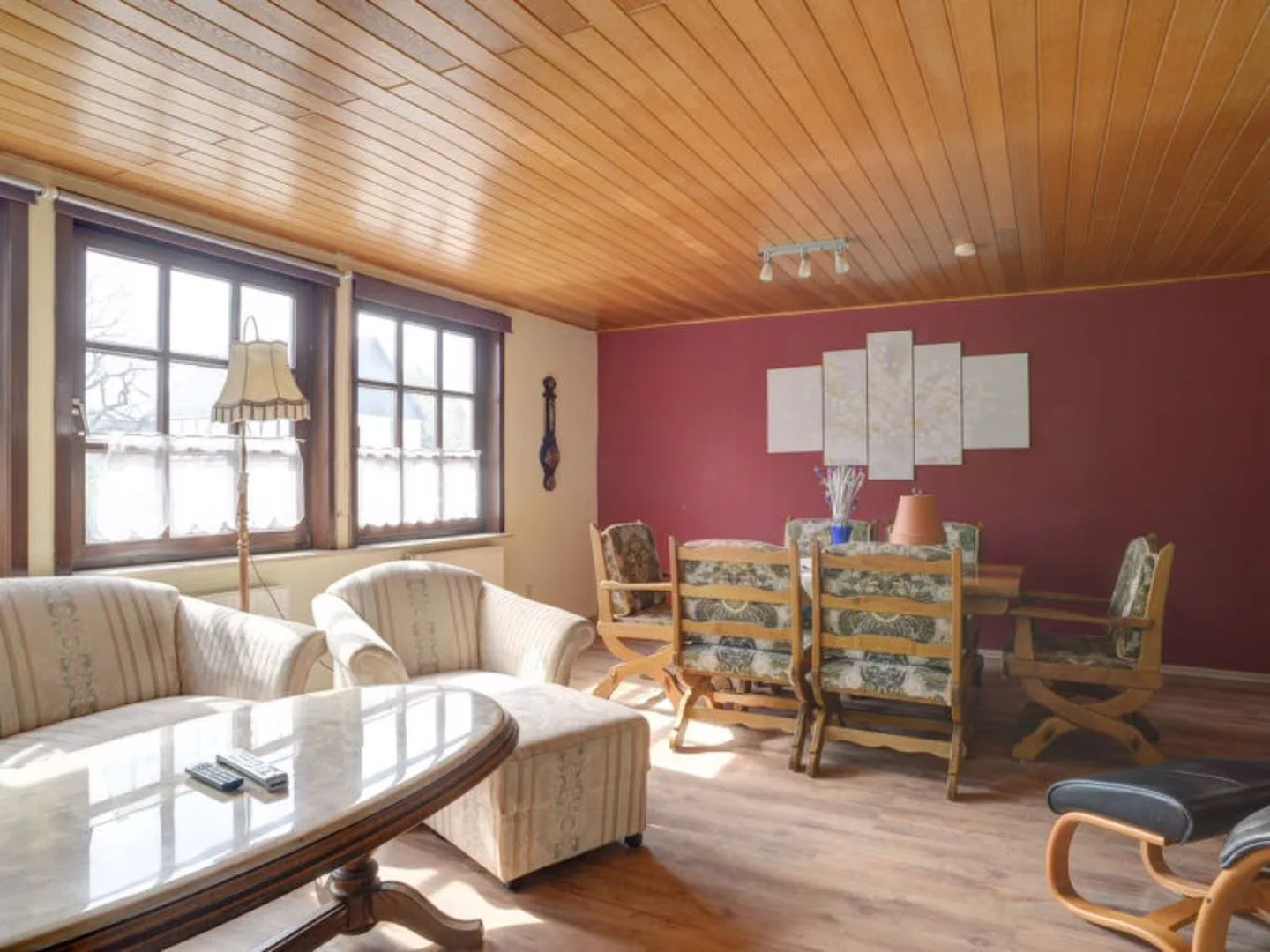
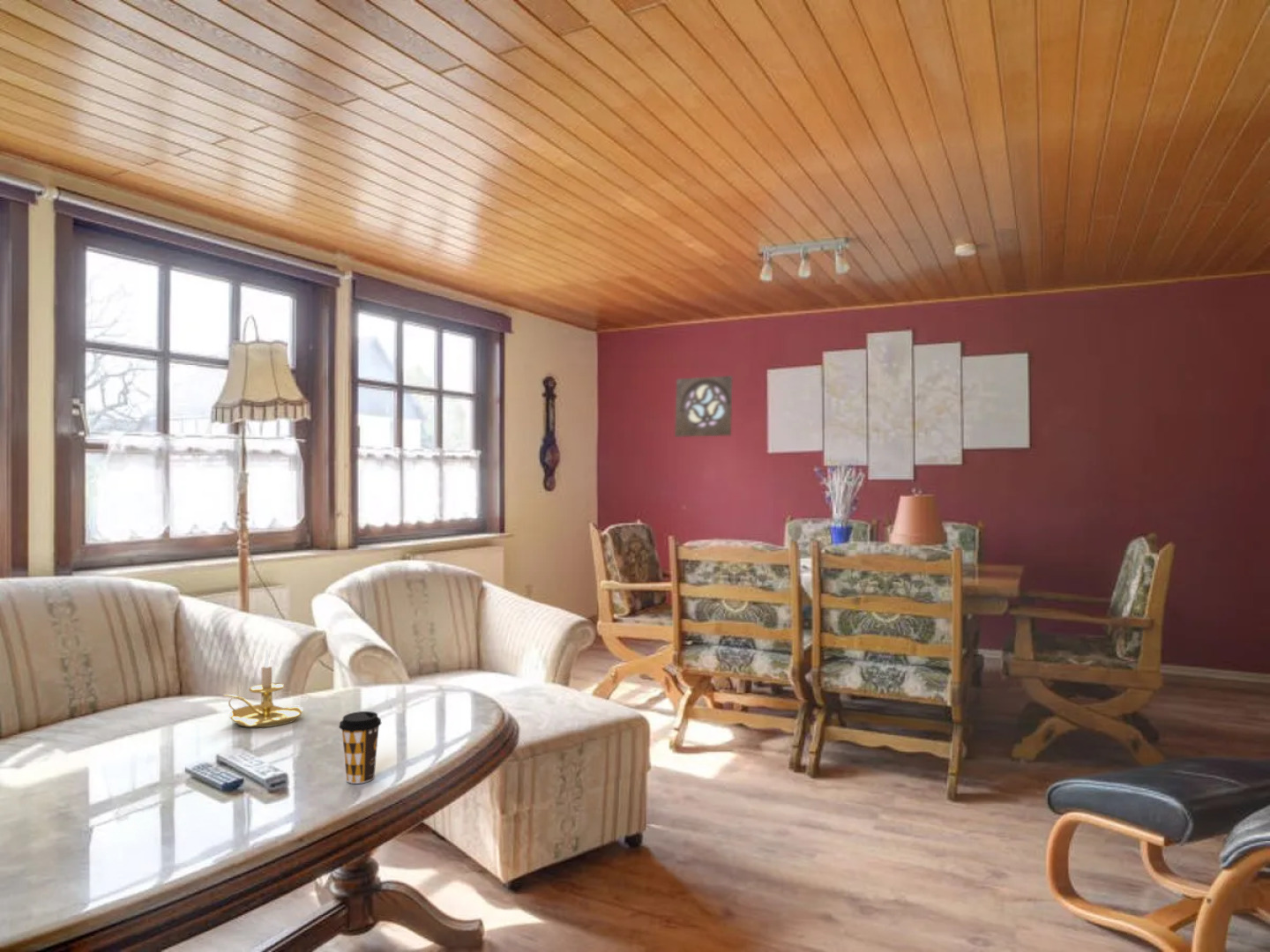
+ coffee cup [338,710,382,785]
+ candle holder [222,647,304,728]
+ wall ornament [674,375,734,438]
